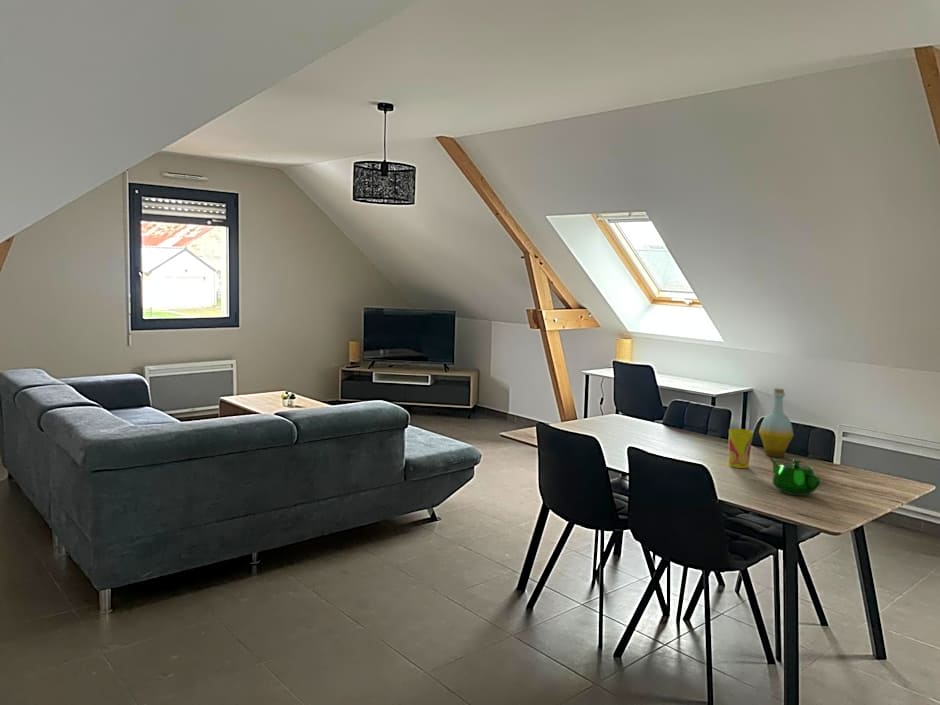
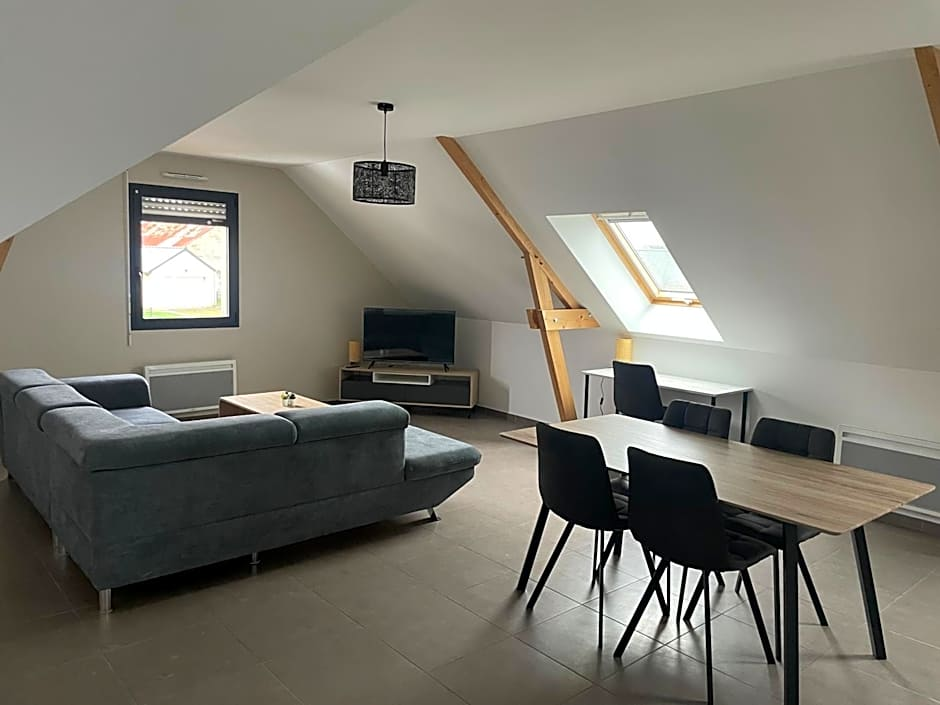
- cup [728,428,754,469]
- teapot [769,458,822,497]
- bottle [758,387,795,458]
